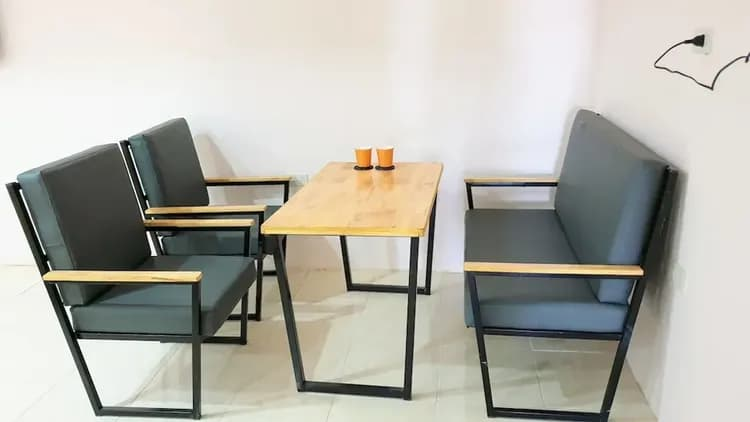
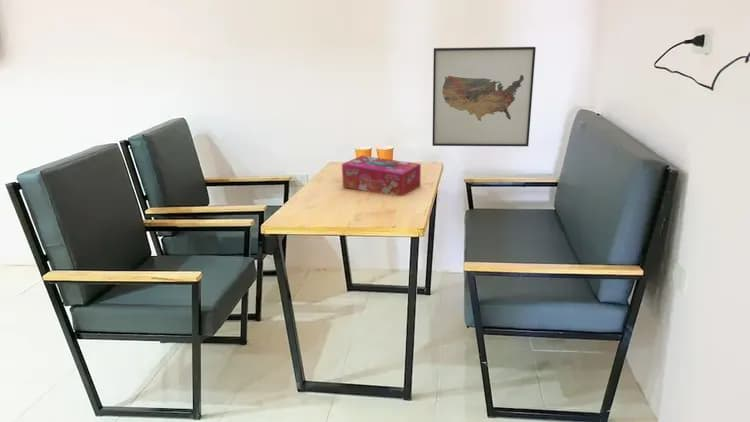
+ tissue box [341,155,422,197]
+ wall art [431,46,537,147]
